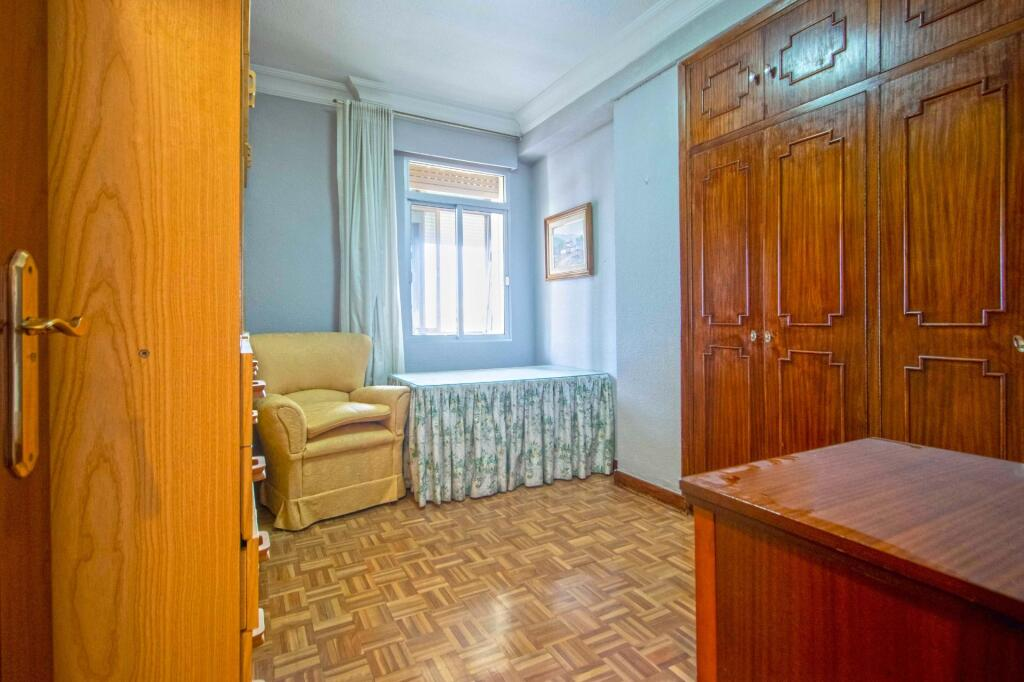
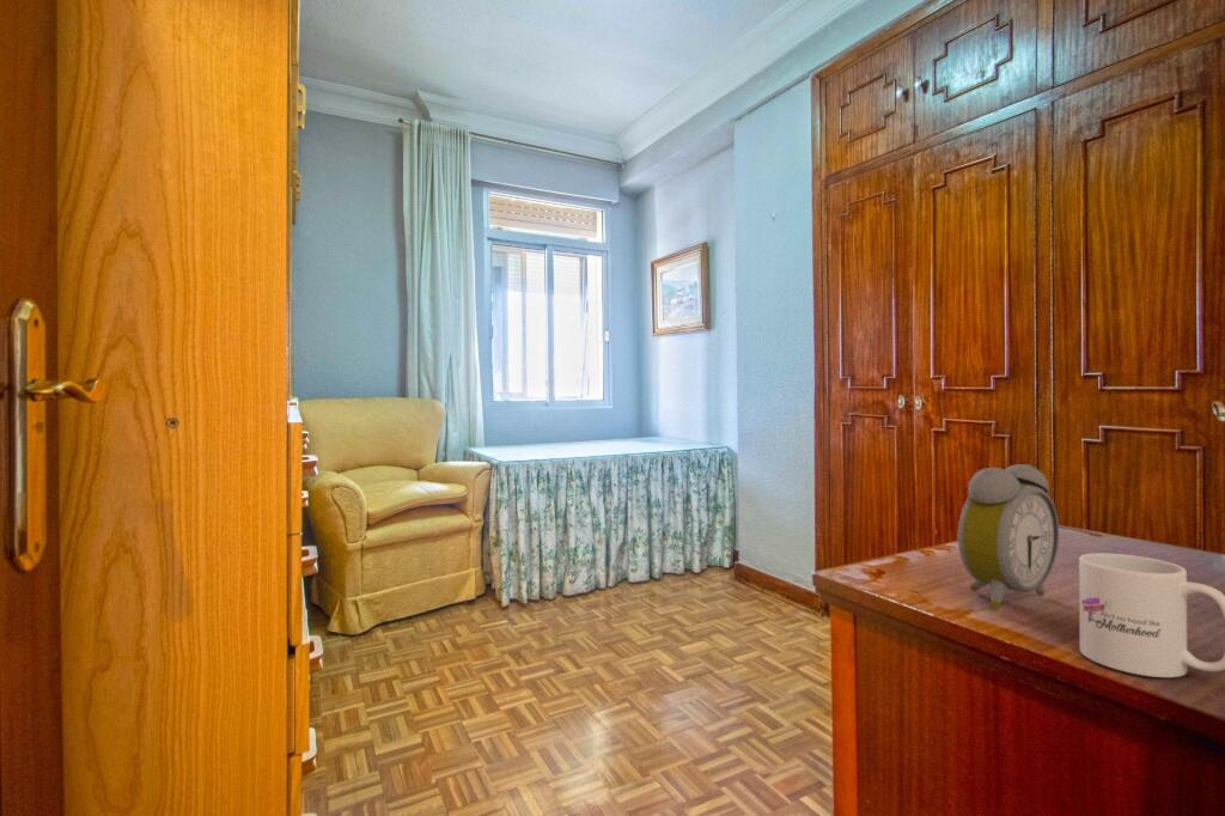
+ alarm clock [956,463,1060,611]
+ mug [1078,552,1225,678]
